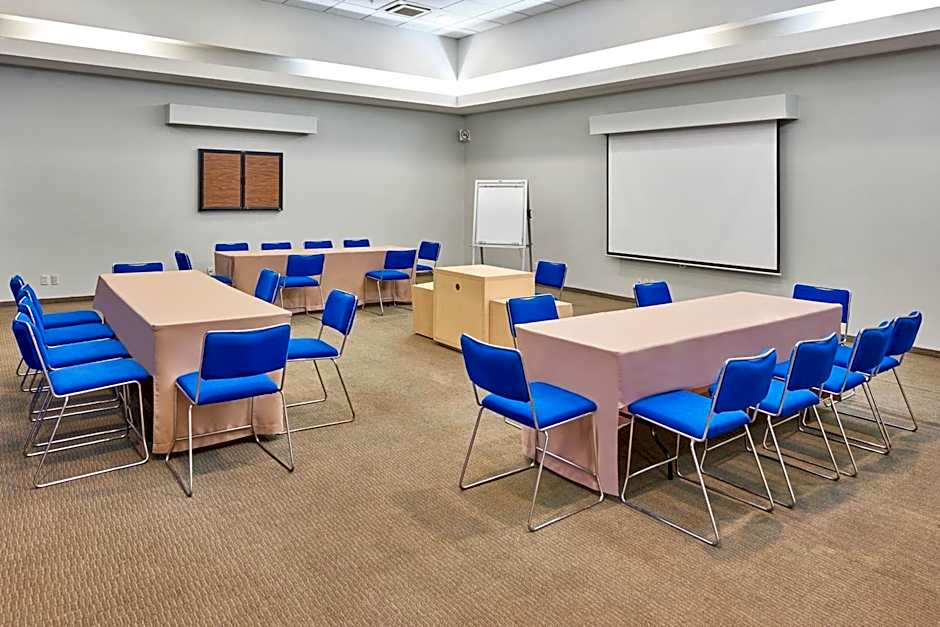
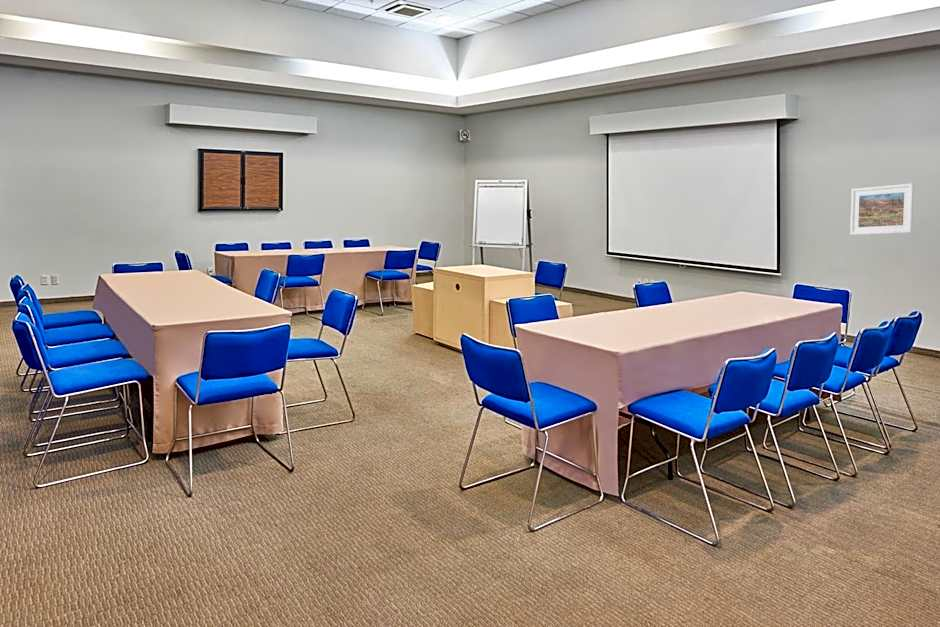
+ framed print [849,183,915,236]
